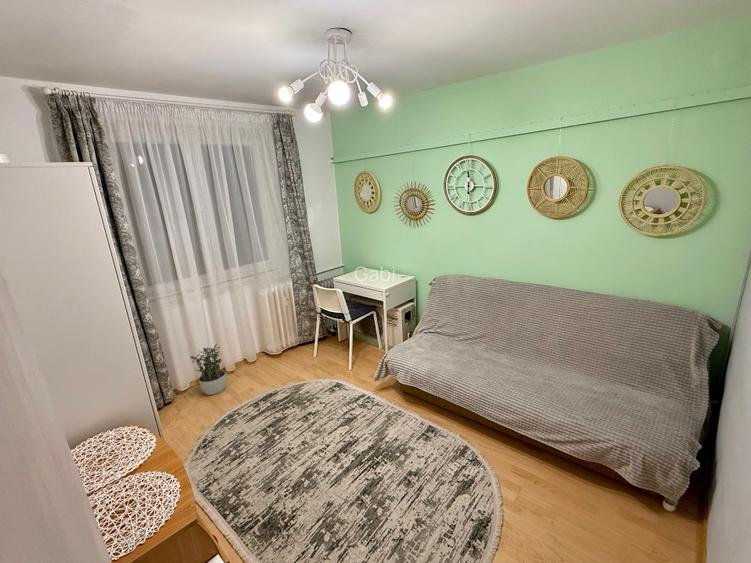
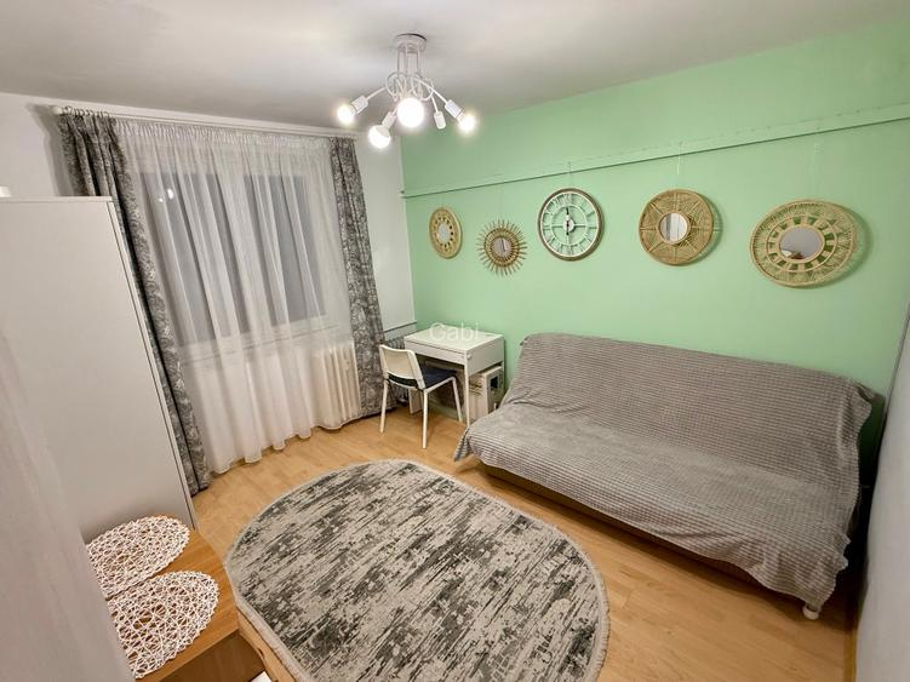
- potted plant [189,343,227,396]
